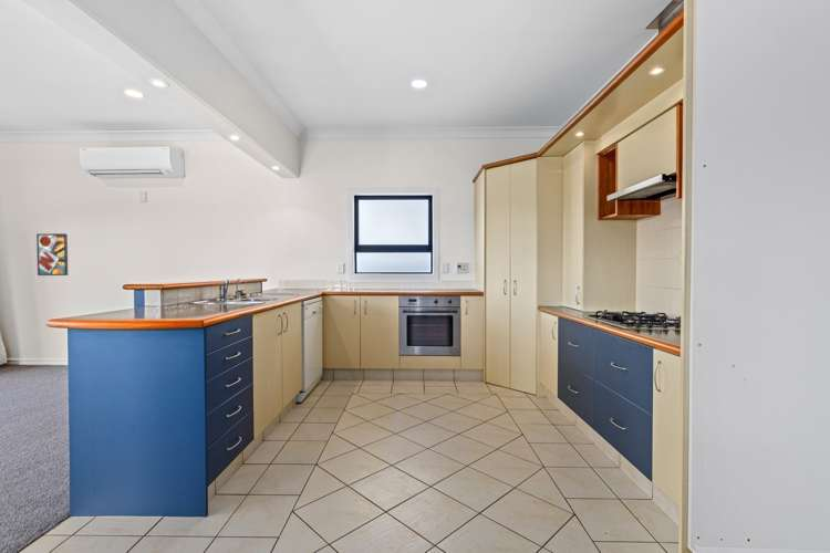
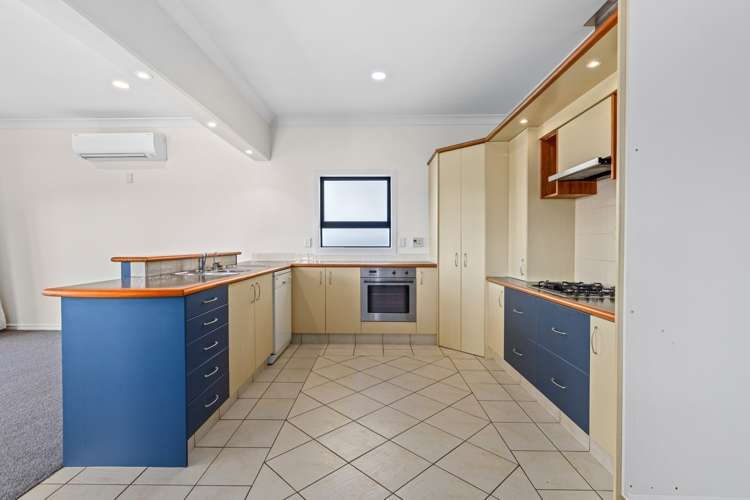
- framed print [35,232,69,276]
